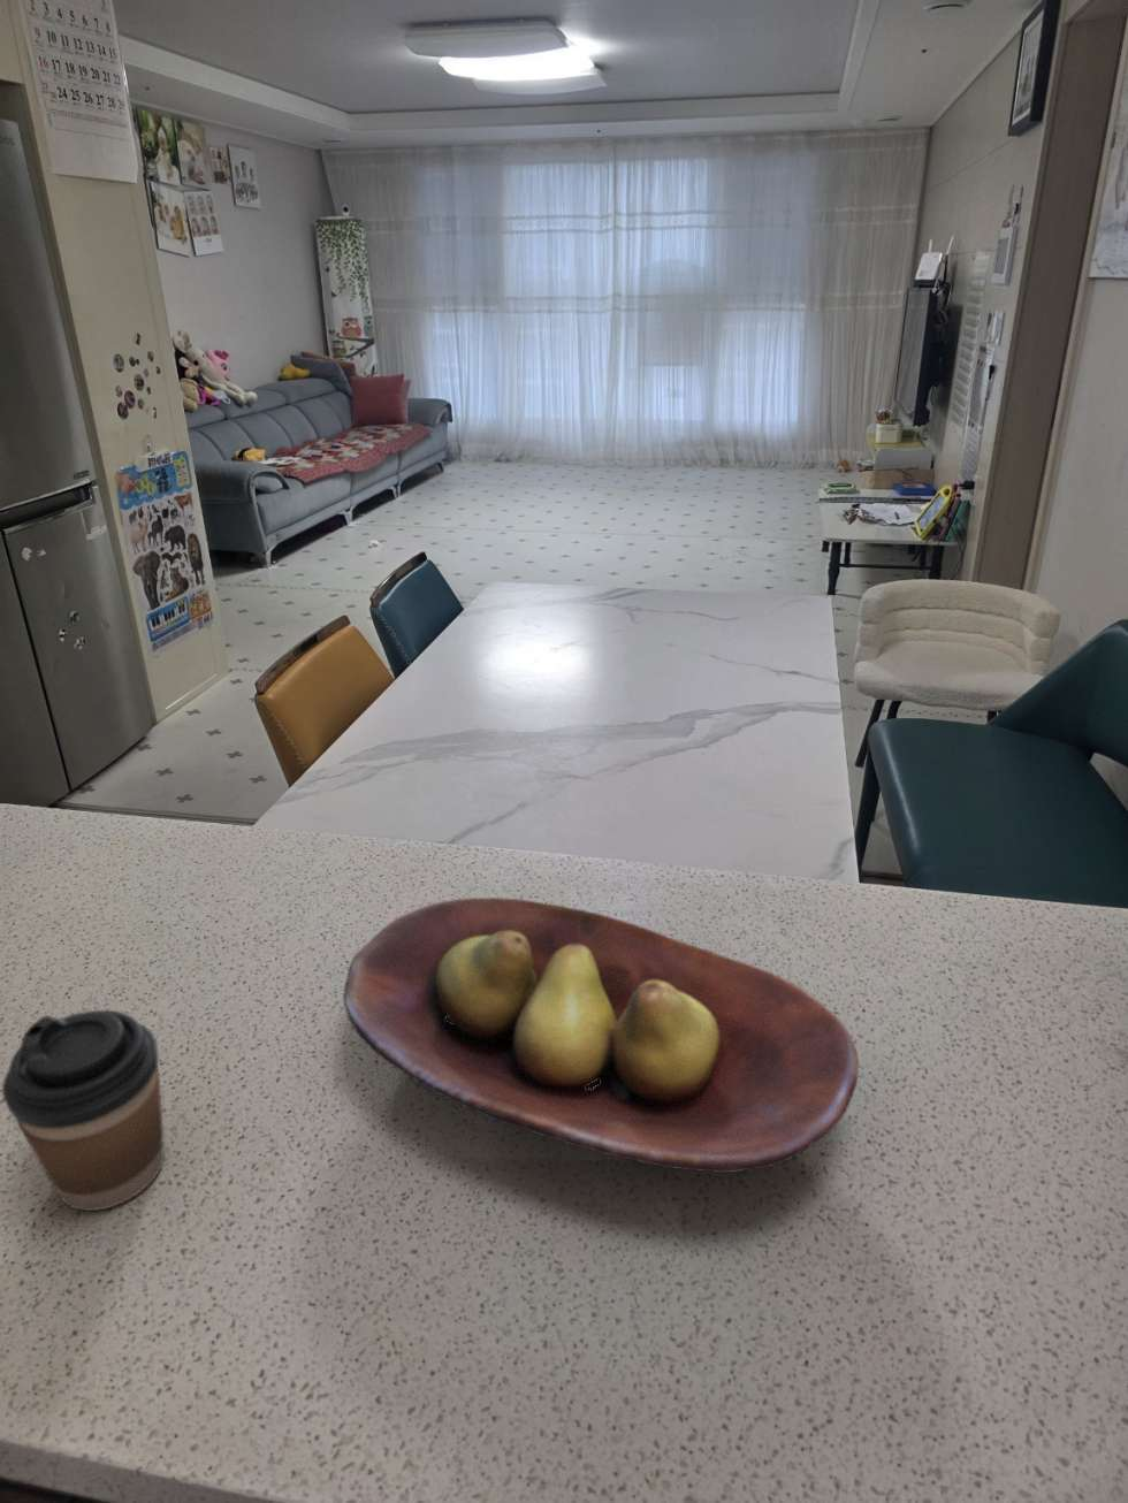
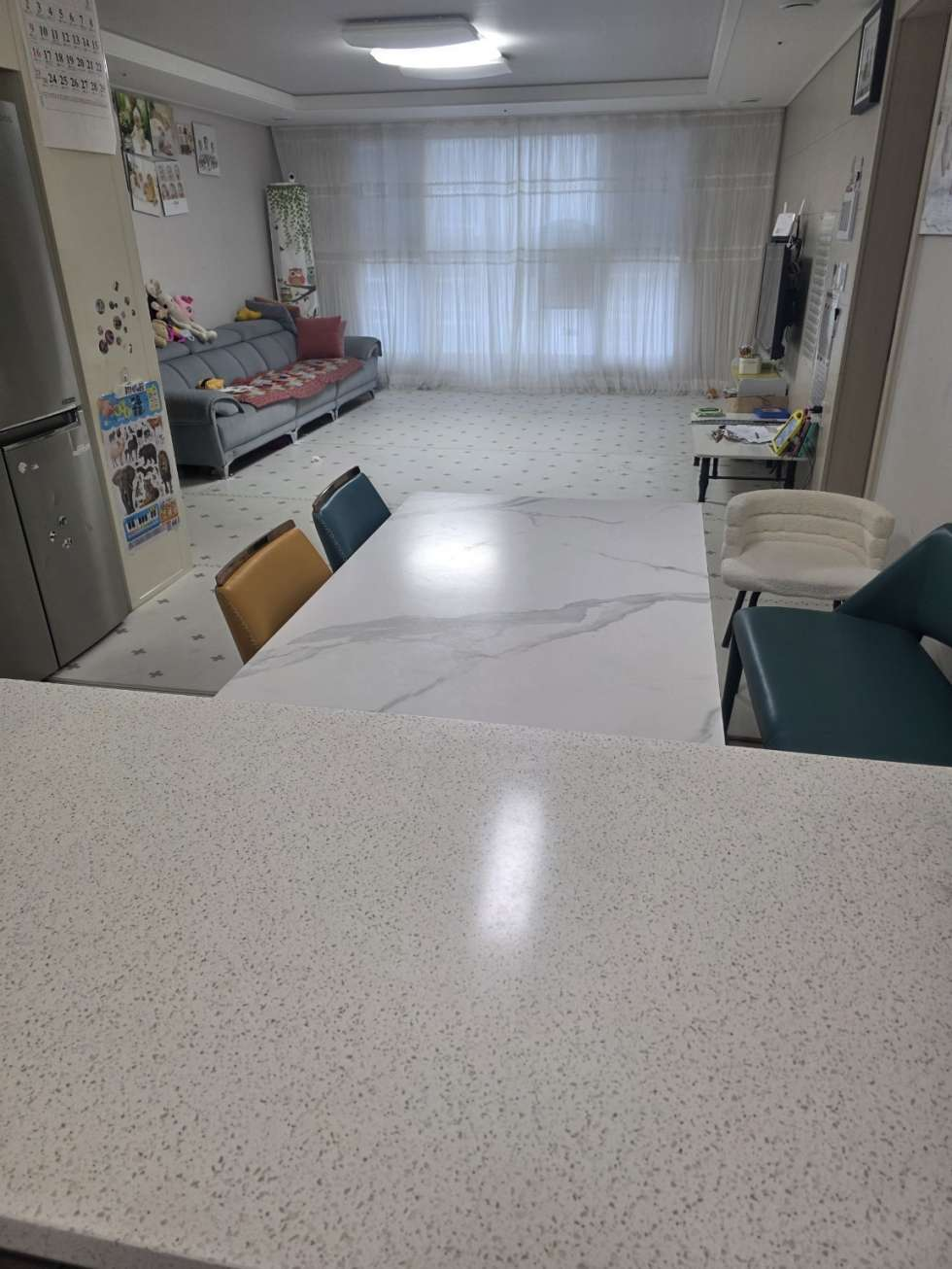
- coffee cup [1,1009,166,1212]
- fruit bowl [342,897,860,1174]
